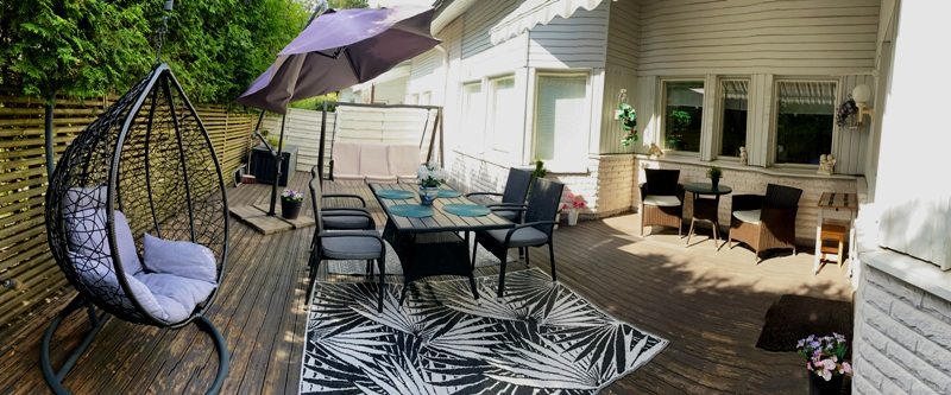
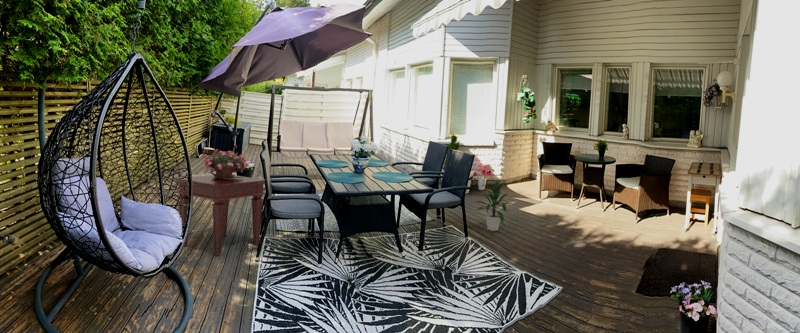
+ potted flower [202,148,249,179]
+ indoor plant [472,179,513,232]
+ side table [173,174,267,256]
